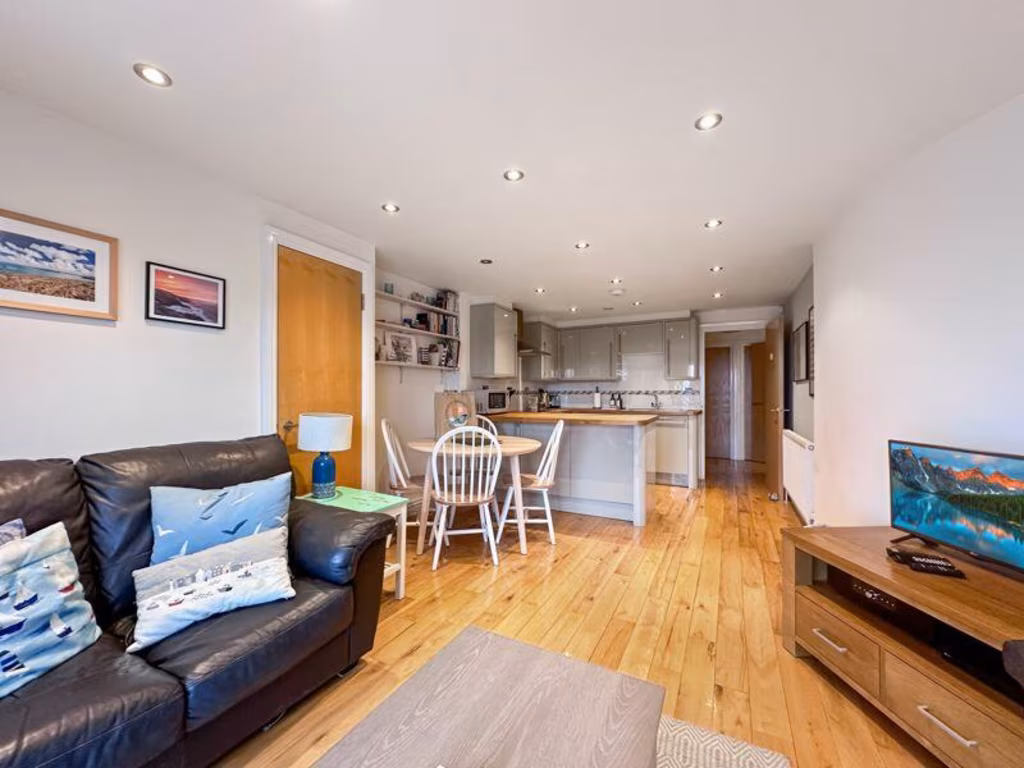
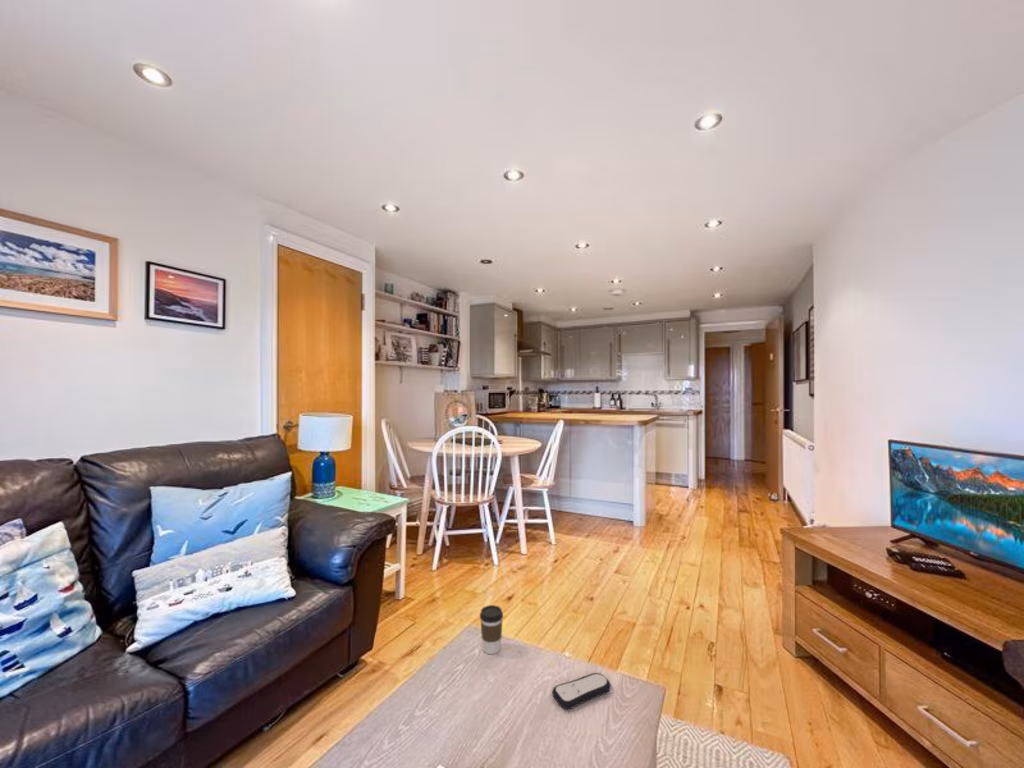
+ remote control [551,672,612,710]
+ coffee cup [479,604,504,655]
